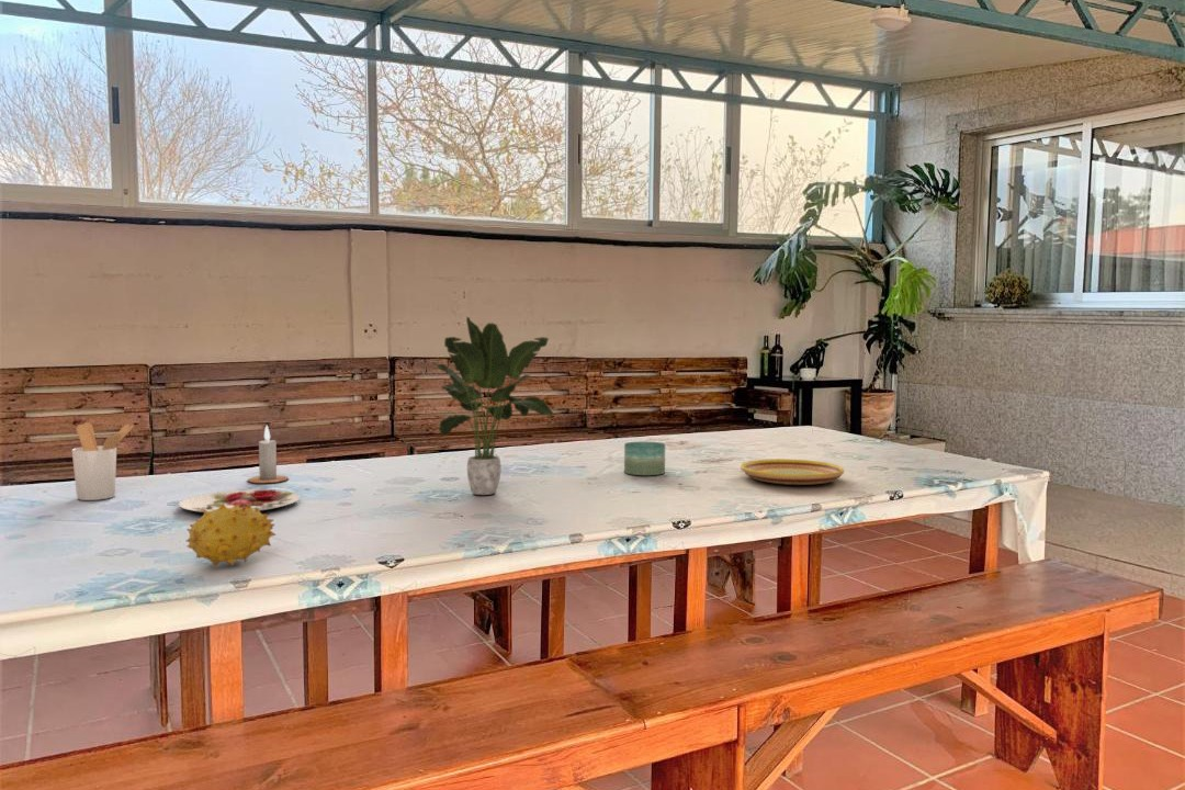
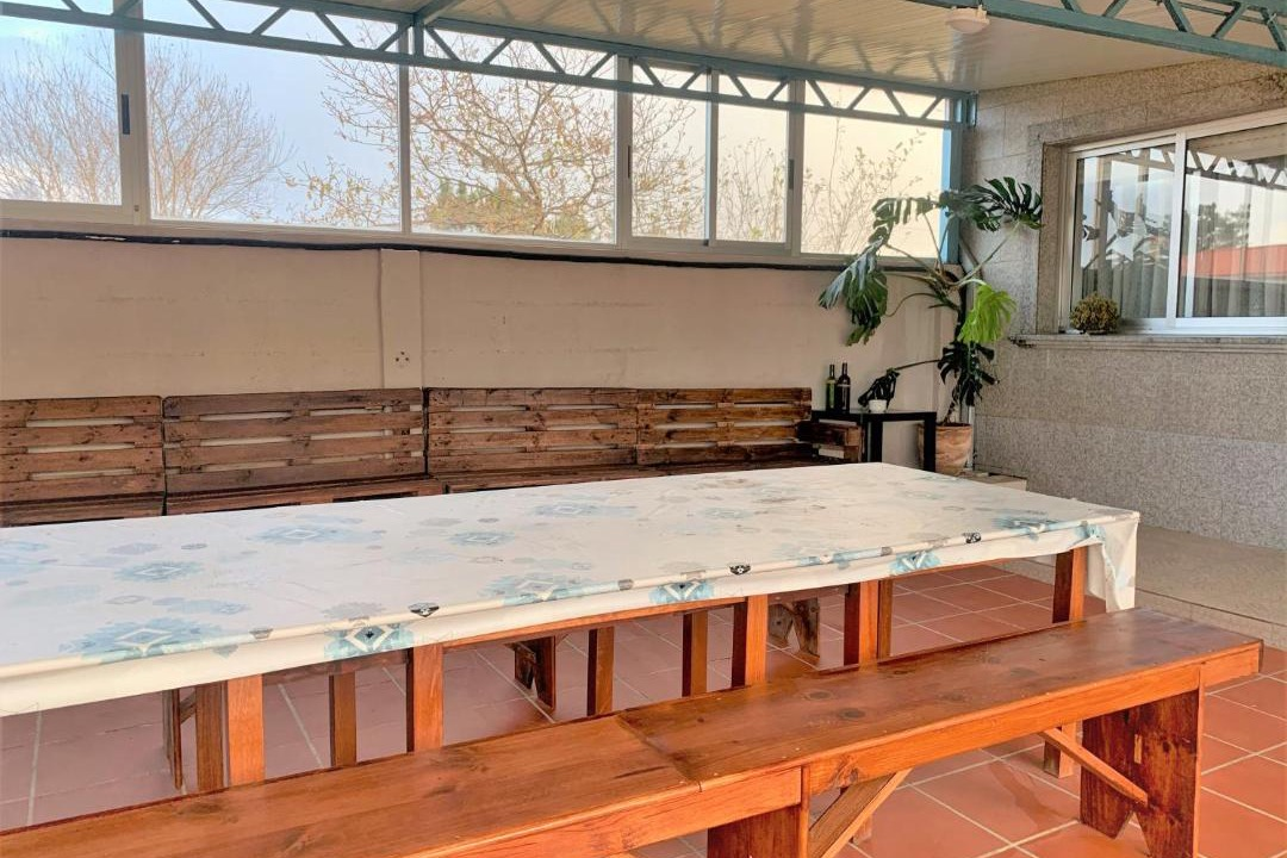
- candle [623,441,666,476]
- plate [740,458,845,486]
- candle [247,425,290,484]
- plate [178,488,301,514]
- utensil holder [71,421,135,501]
- potted plant [431,316,555,496]
- fruit [185,504,276,568]
